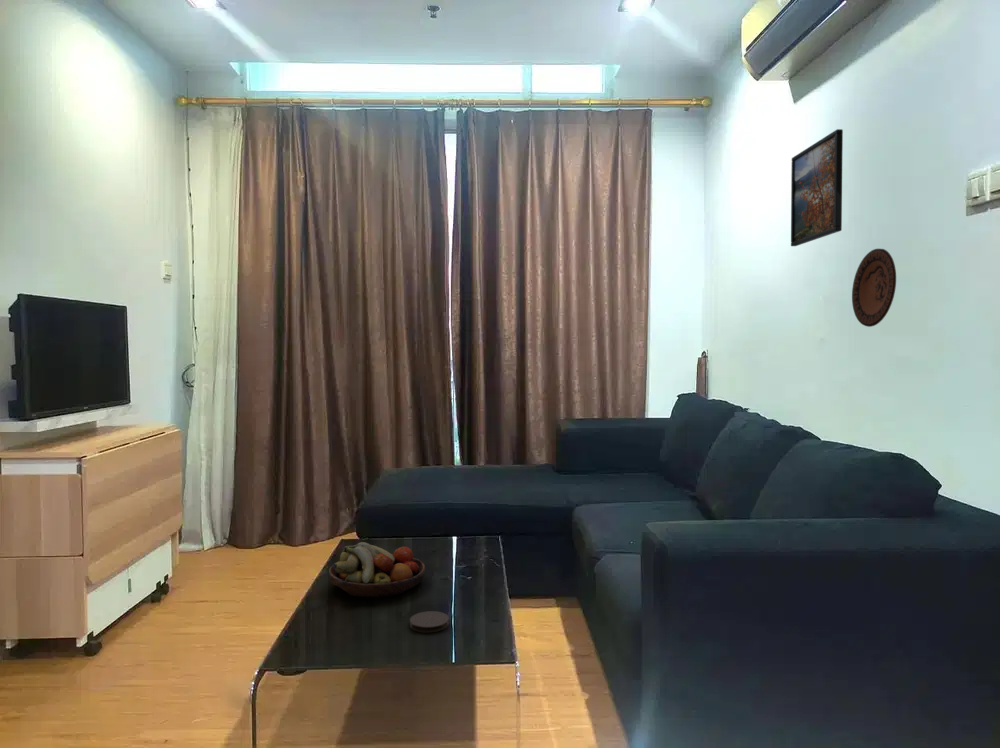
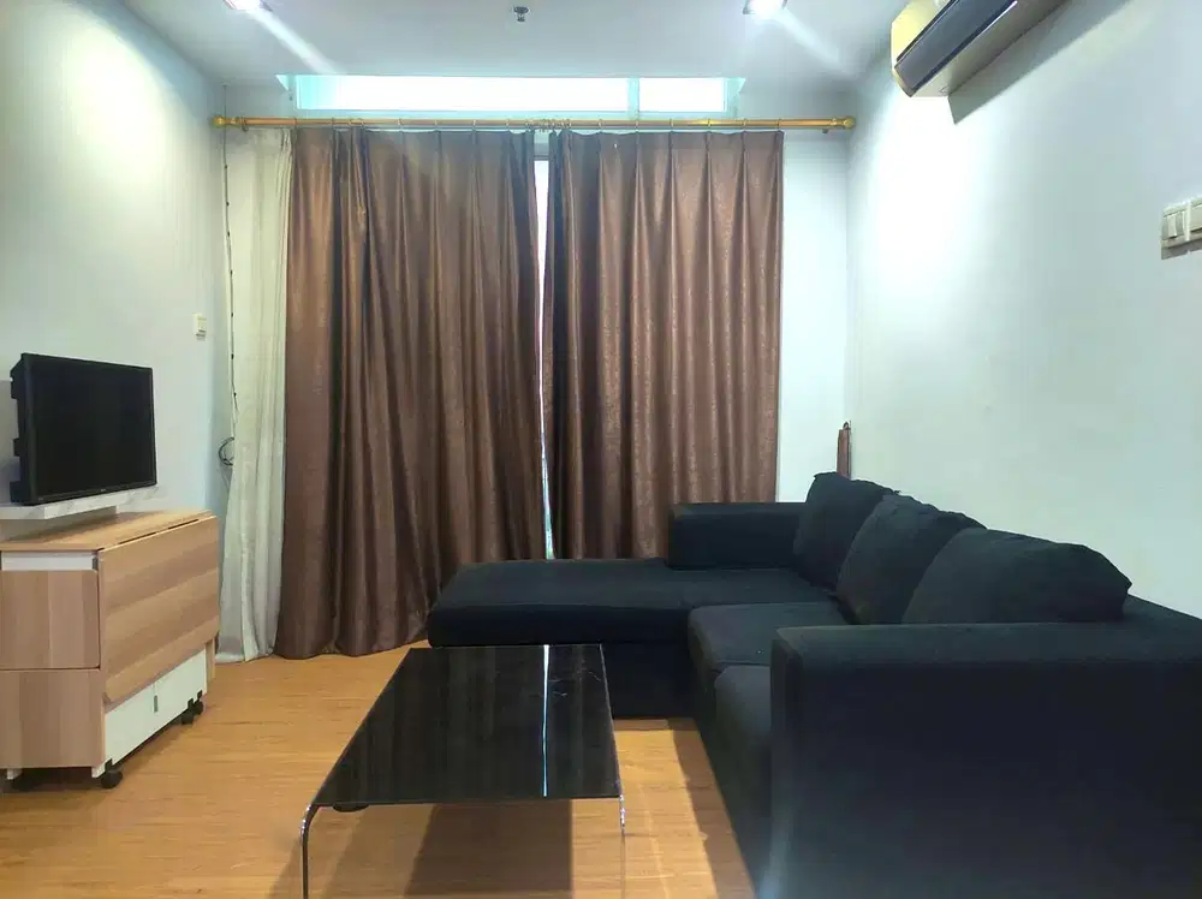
- decorative plate [851,248,897,328]
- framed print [790,128,844,247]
- coaster [409,610,450,633]
- fruit bowl [328,541,426,599]
